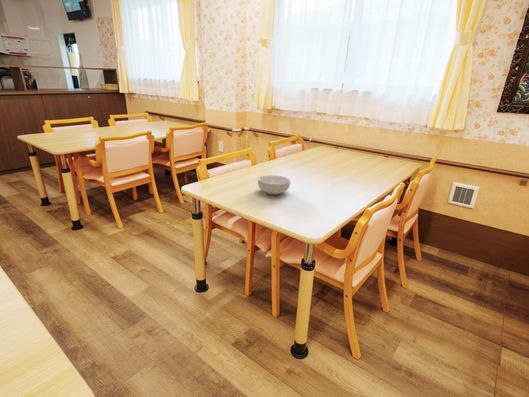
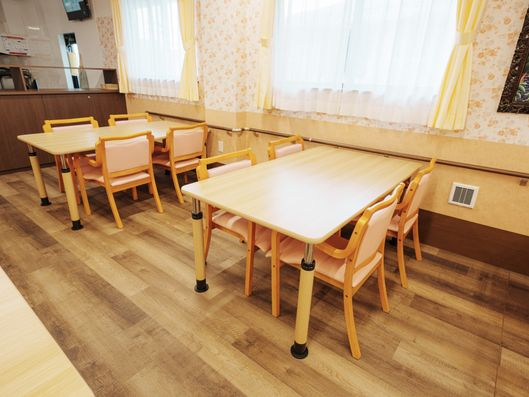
- cereal bowl [257,174,291,196]
